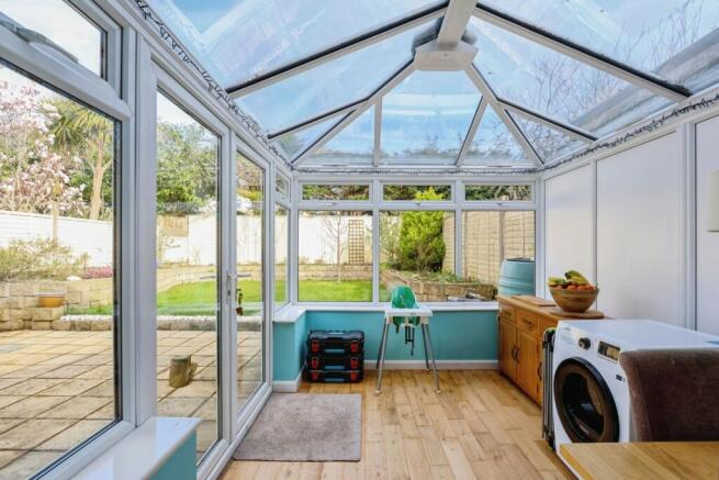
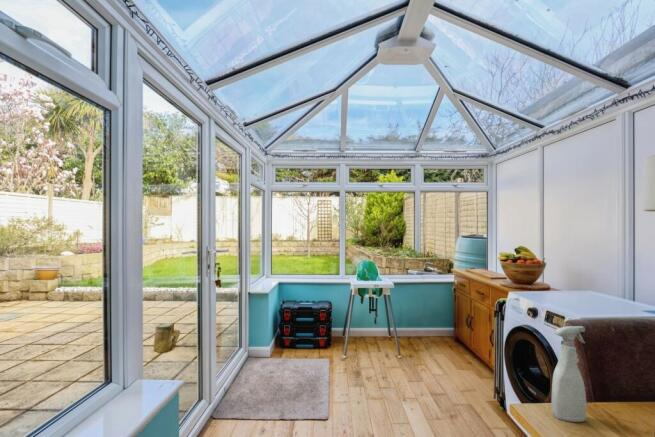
+ spray bottle [550,325,587,423]
